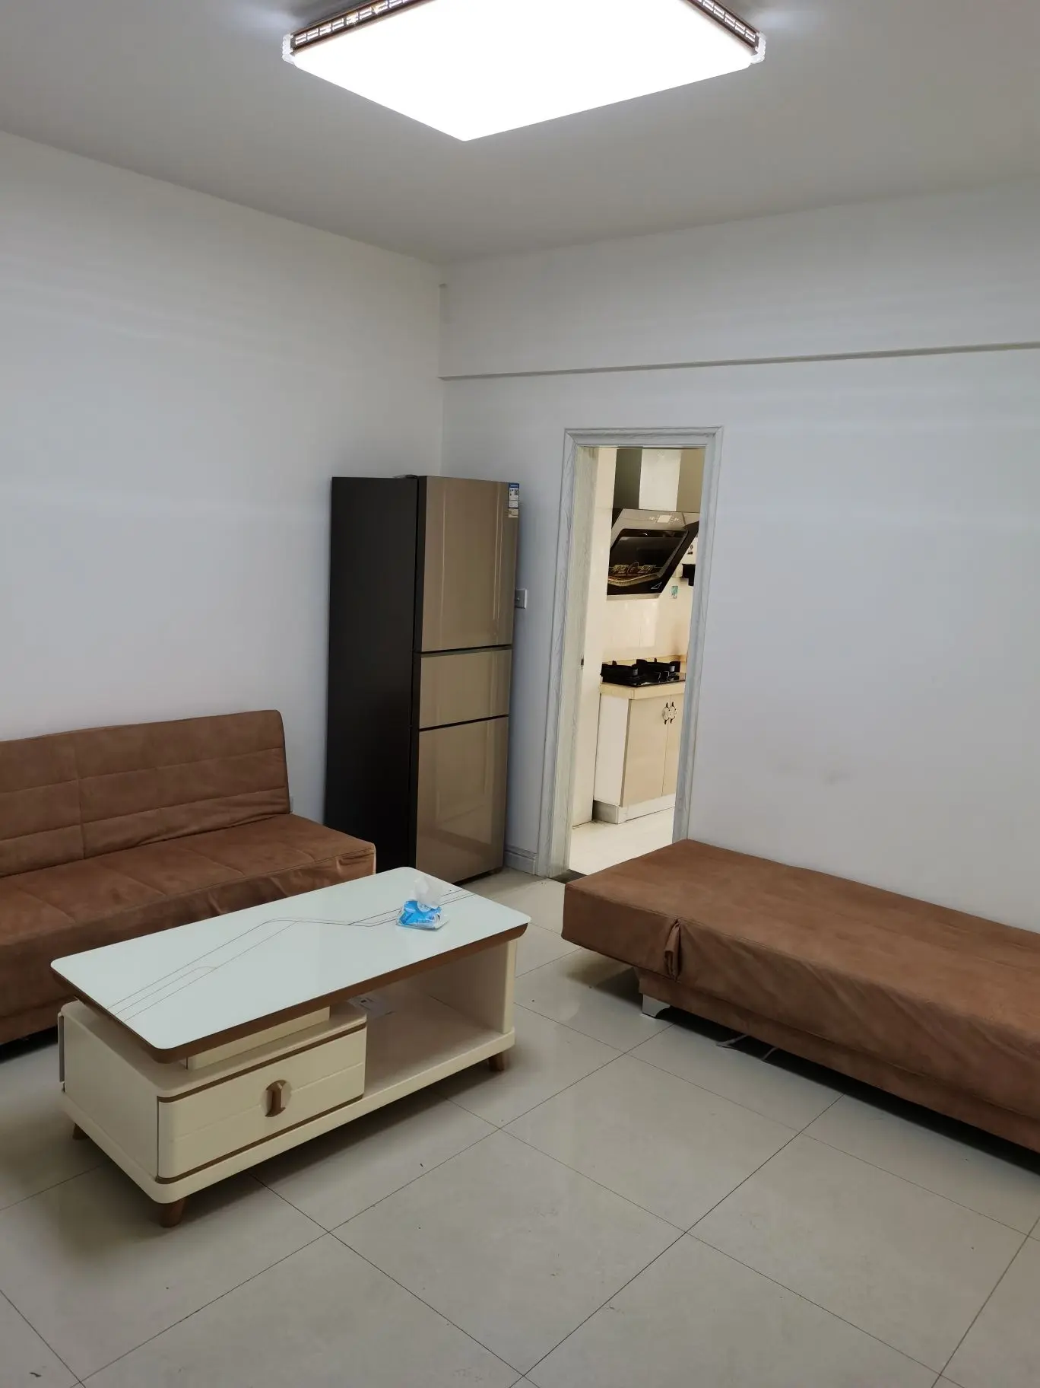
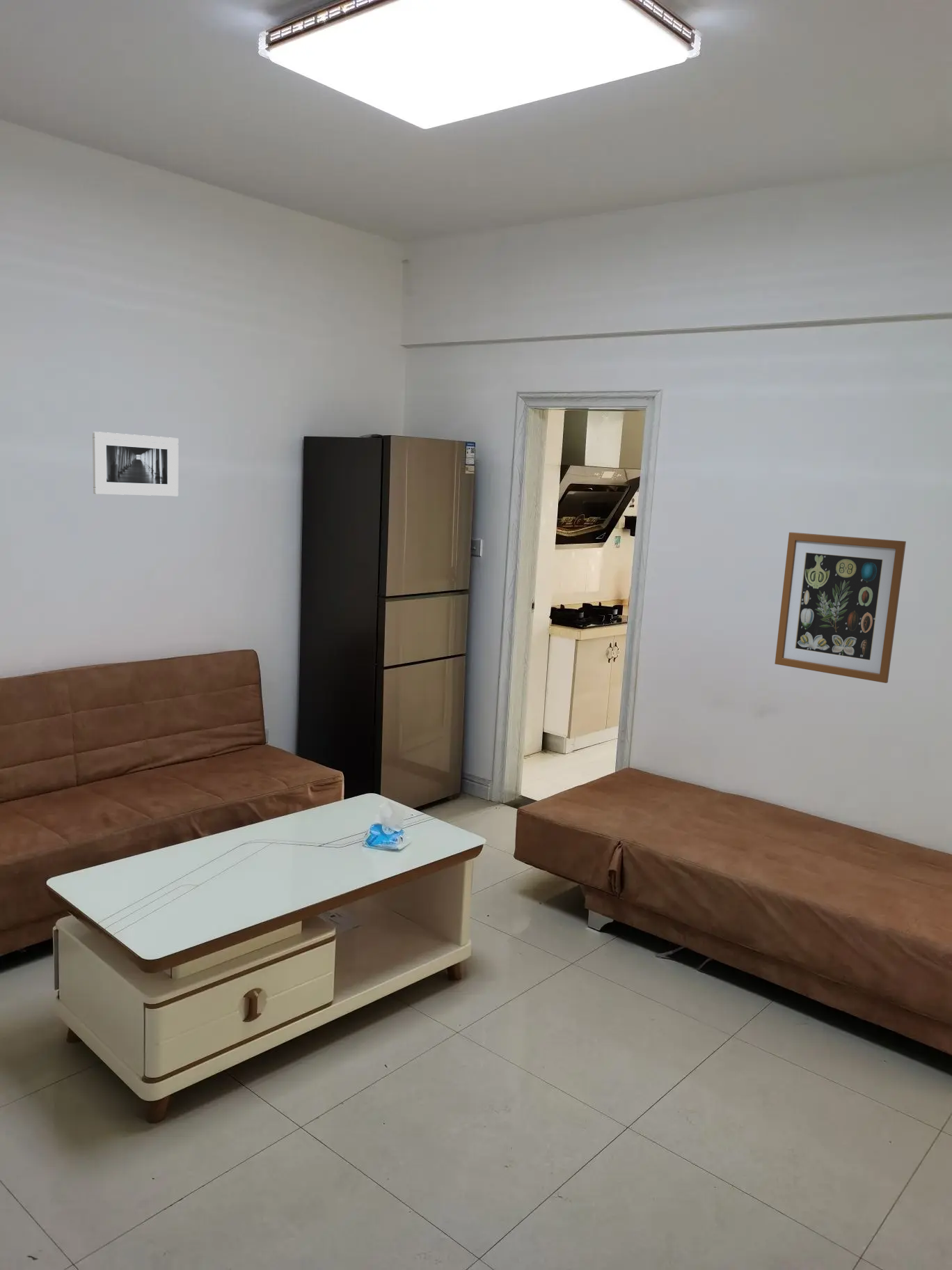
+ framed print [92,431,179,496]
+ wall art [774,532,907,684]
